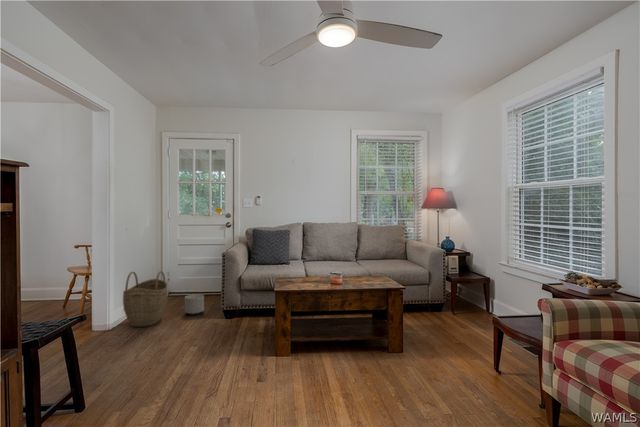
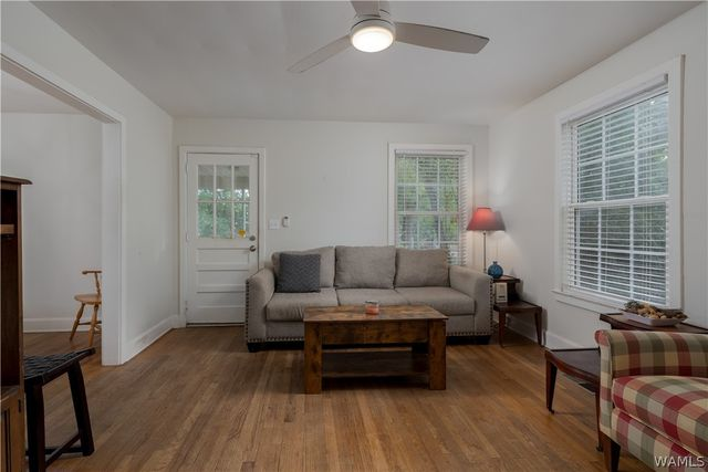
- woven basket [122,270,169,328]
- planter [184,293,205,315]
